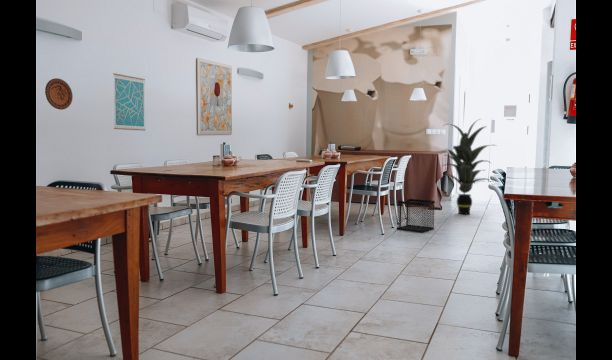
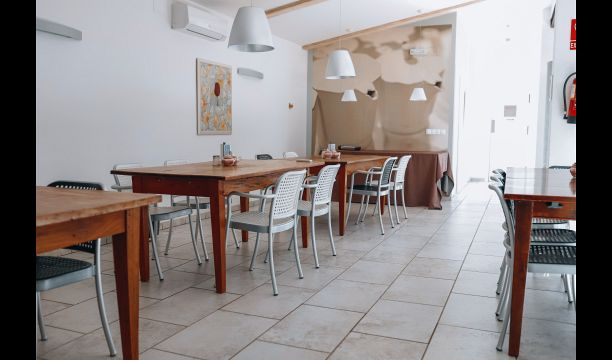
- decorative plate [44,77,74,111]
- wastebasket [396,198,436,233]
- indoor plant [442,118,497,215]
- wall art [112,72,147,132]
